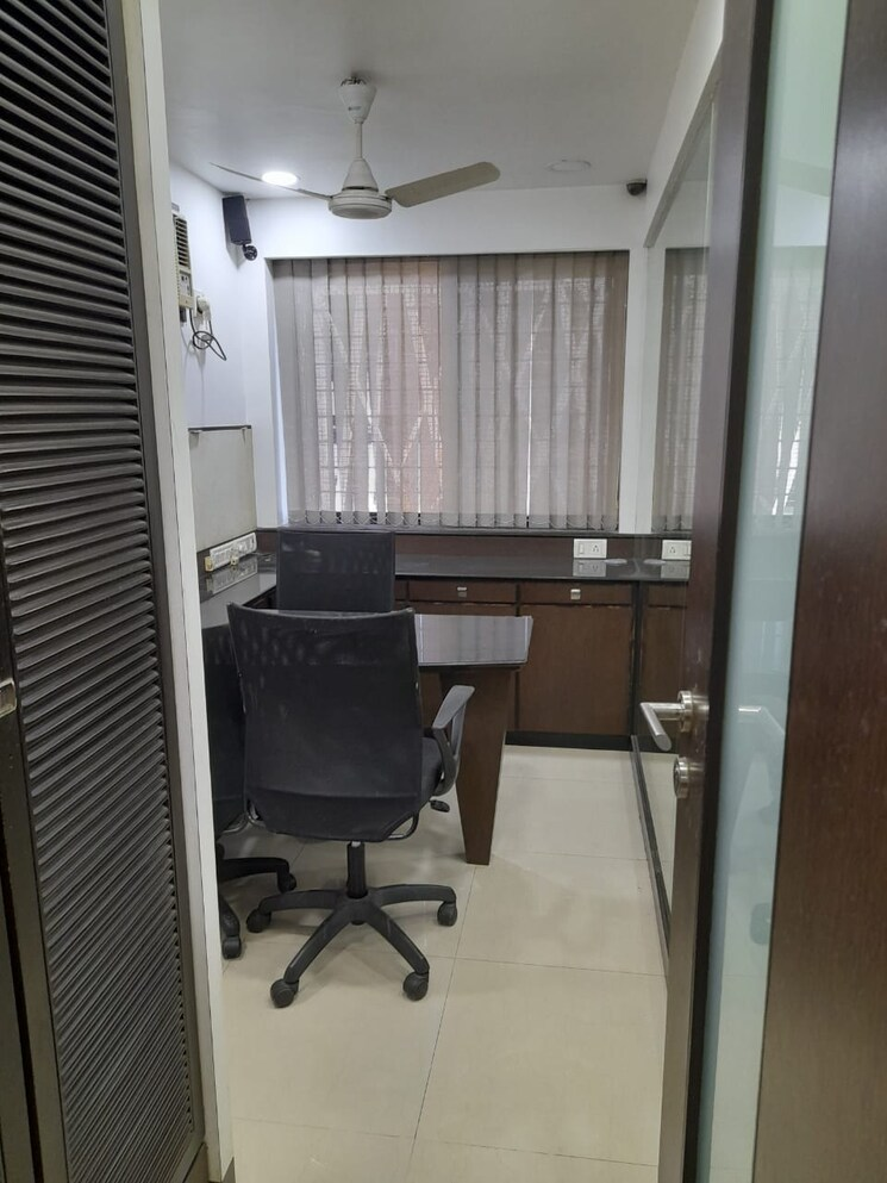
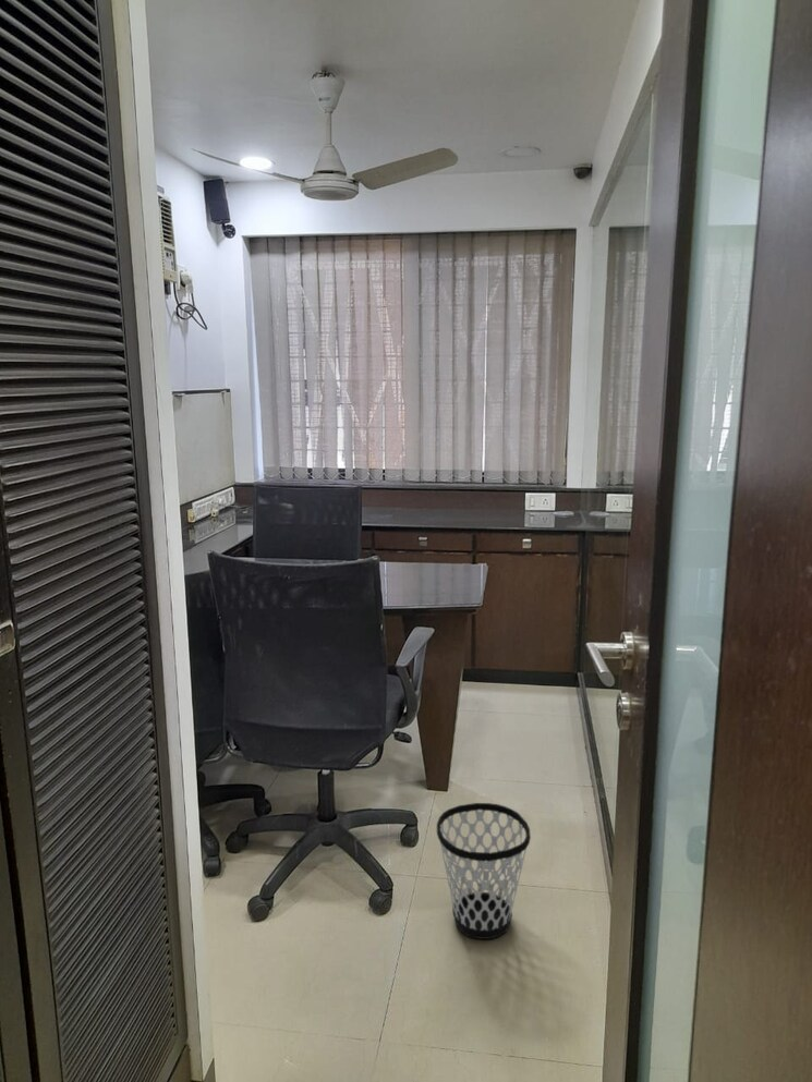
+ wastebasket [436,802,532,940]
